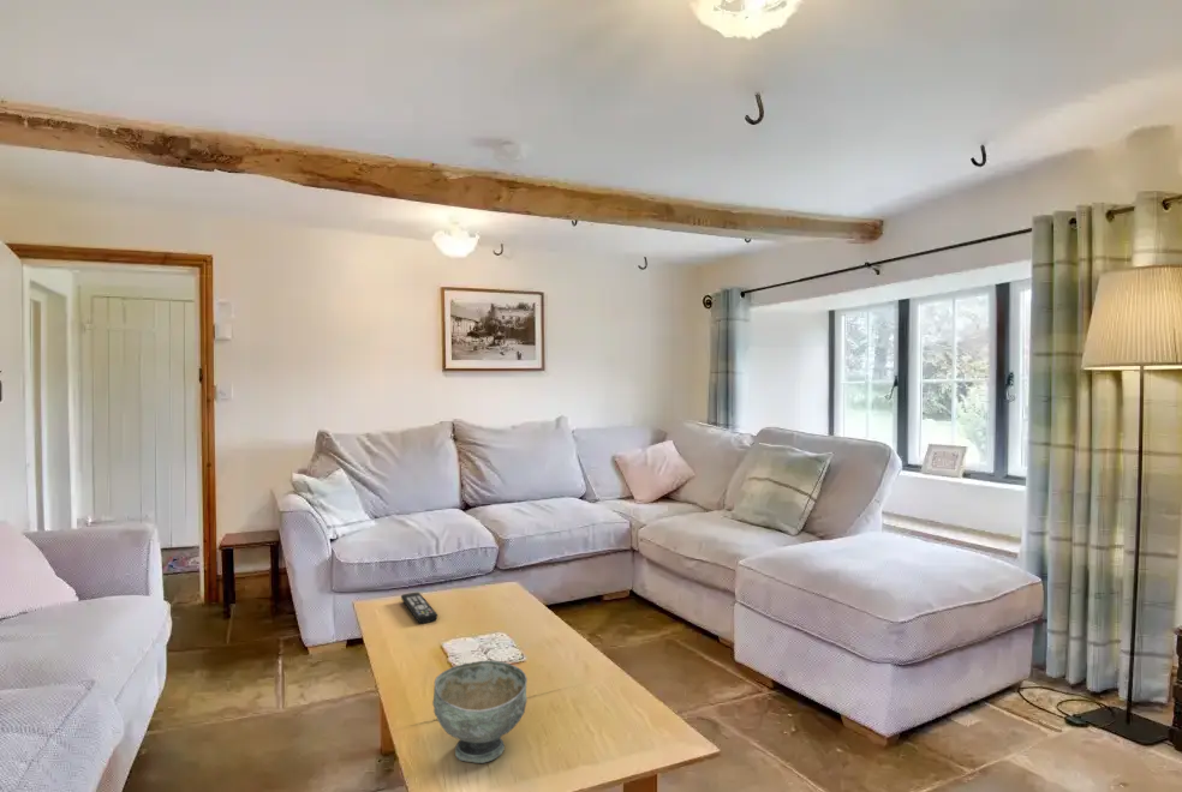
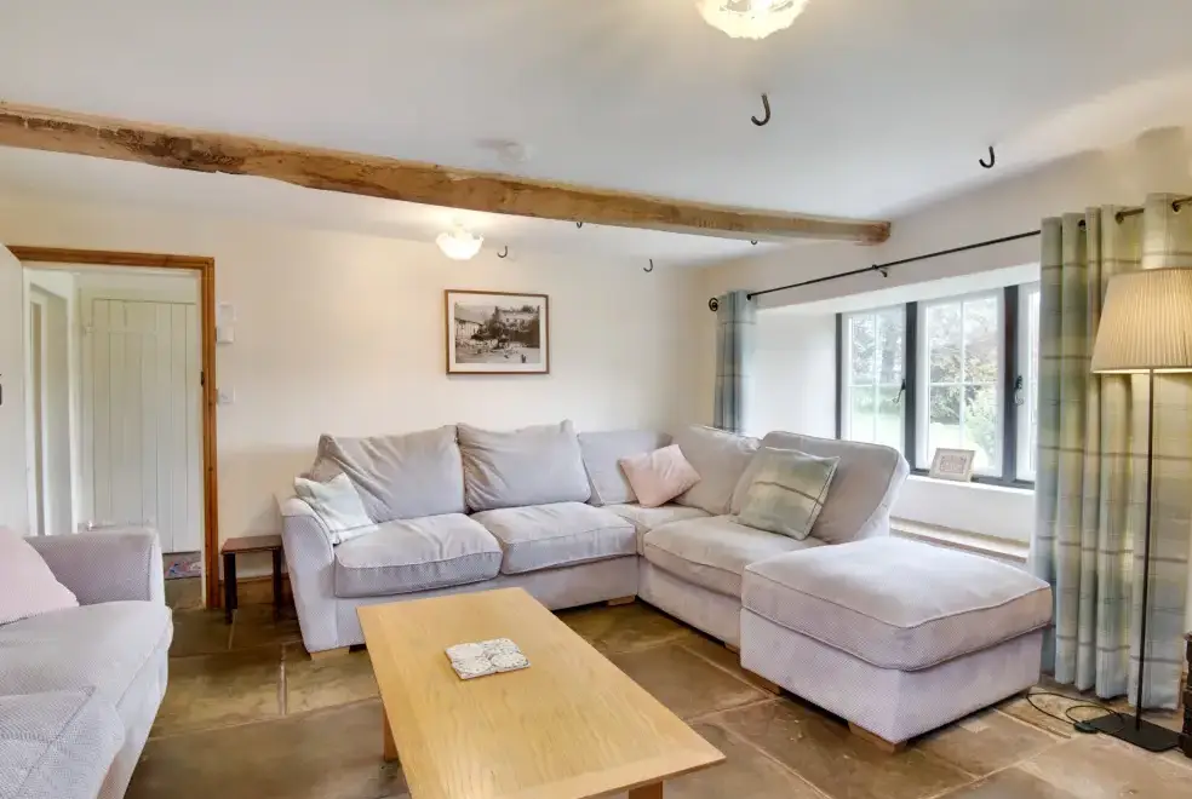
- bowl [431,659,529,764]
- remote control [400,592,438,624]
